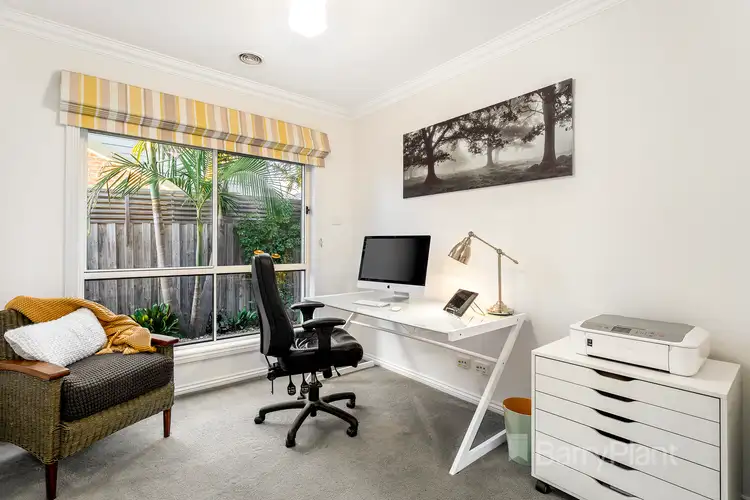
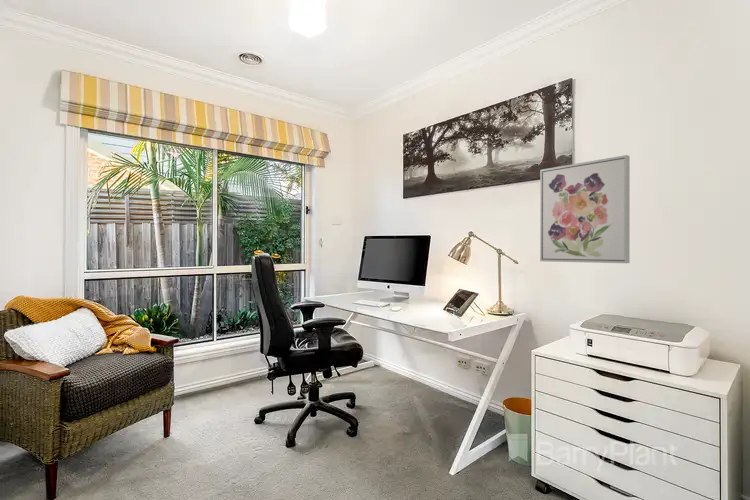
+ wall art [539,154,631,264]
